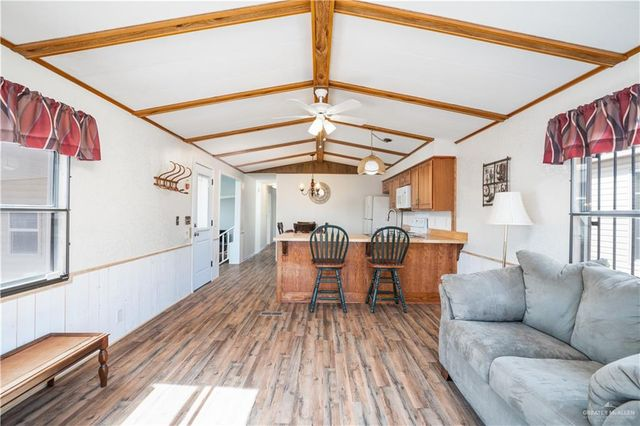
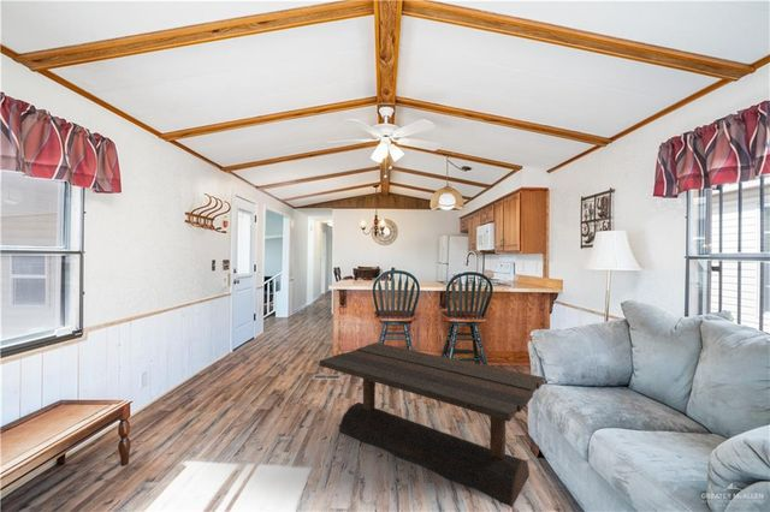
+ coffee table [319,341,545,508]
